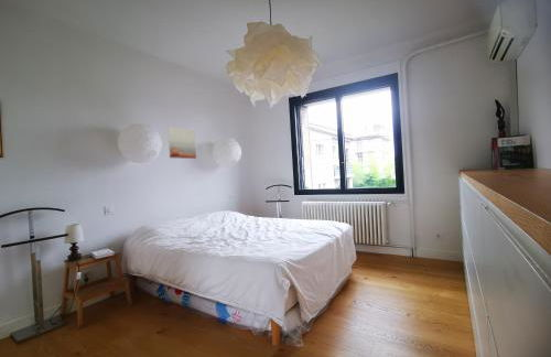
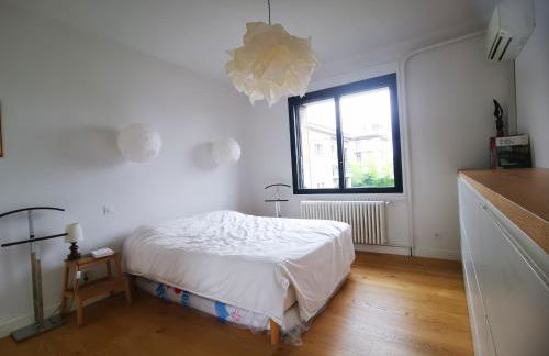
- wall art [166,126,197,160]
